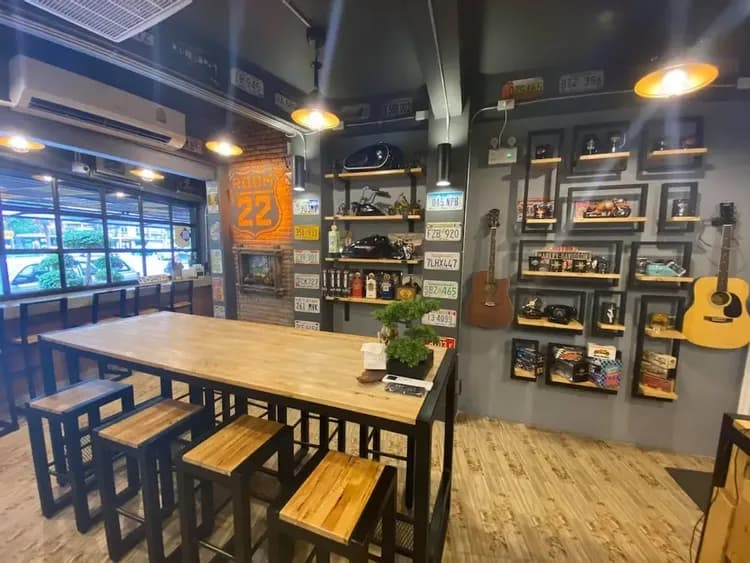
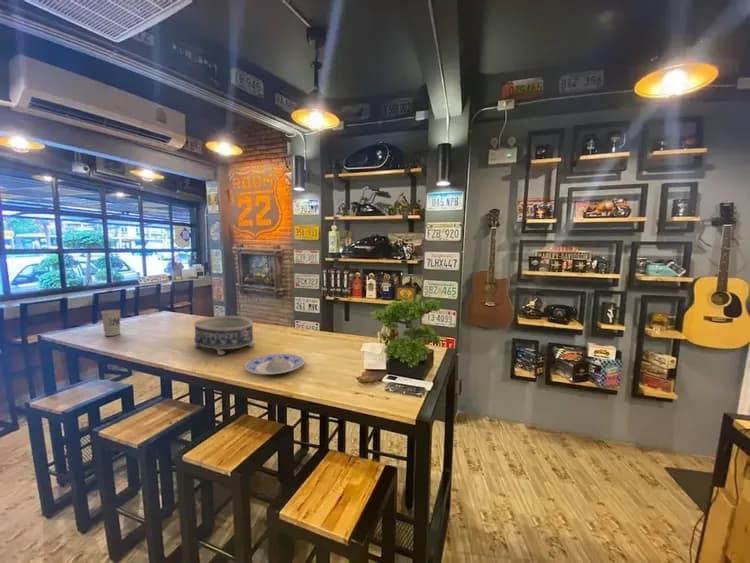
+ decorative bowl [192,315,255,356]
+ plate [244,353,305,375]
+ cup [101,309,121,337]
